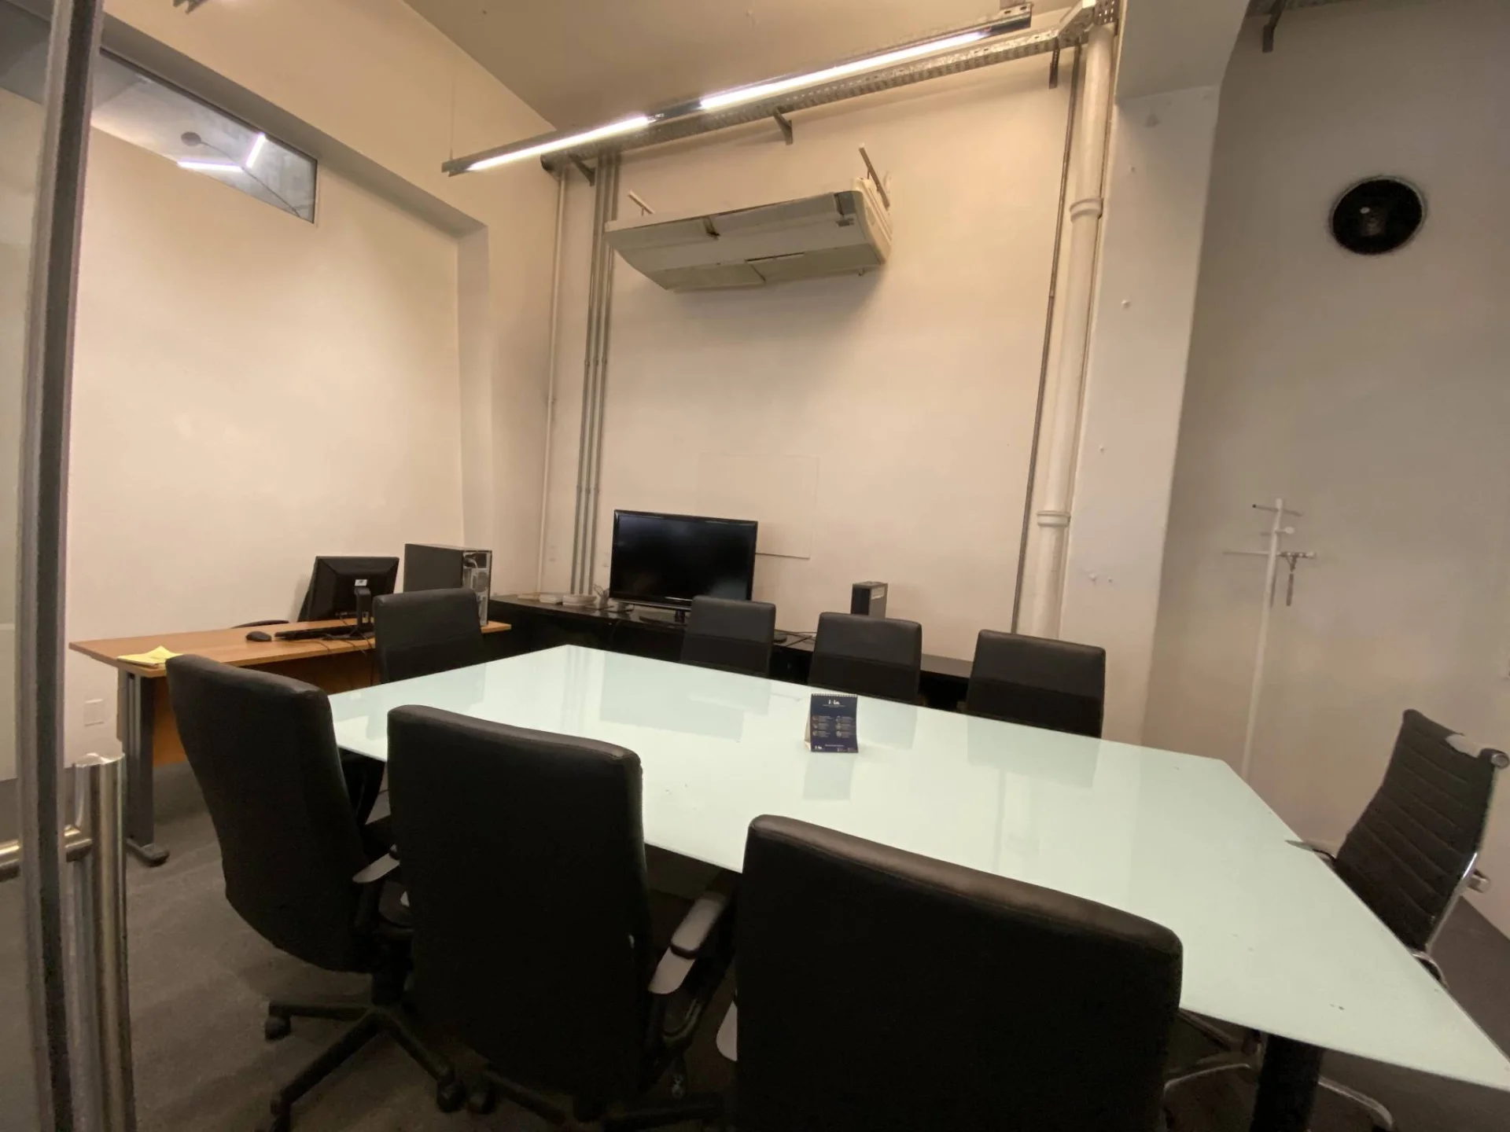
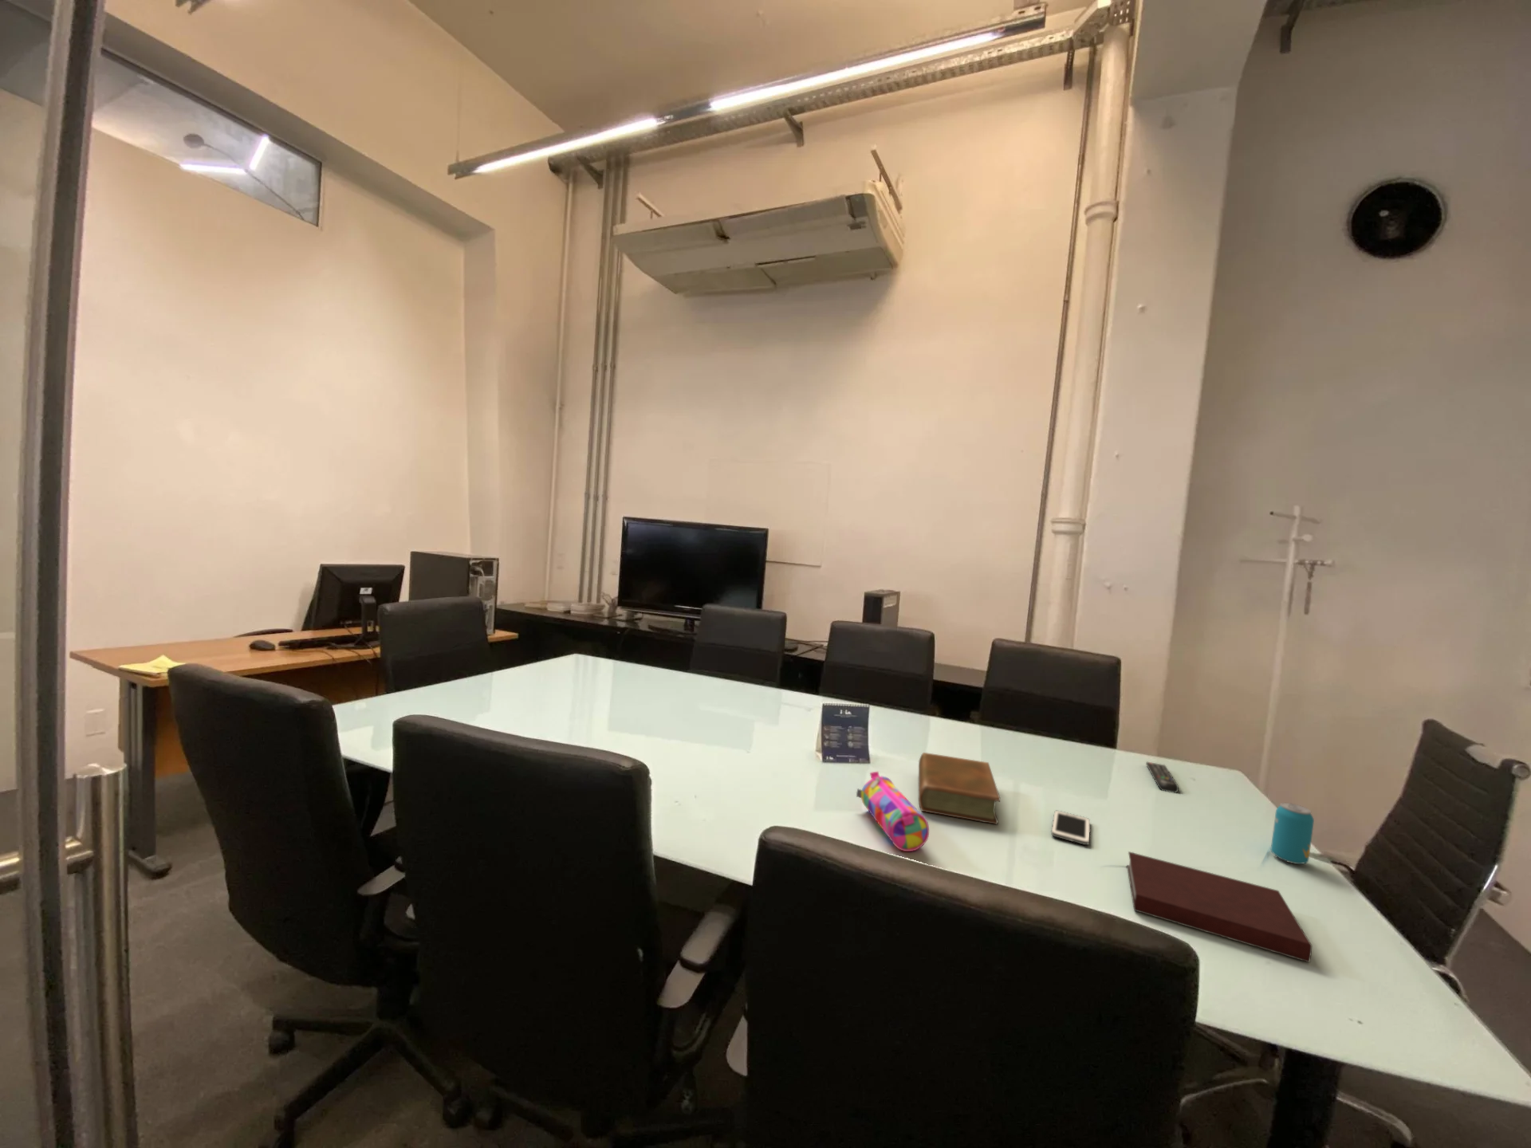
+ notebook [1126,850,1313,964]
+ book [917,751,1001,825]
+ cell phone [1050,810,1091,845]
+ remote control [1145,761,1179,793]
+ pencil case [856,771,929,853]
+ beverage can [1271,802,1315,865]
